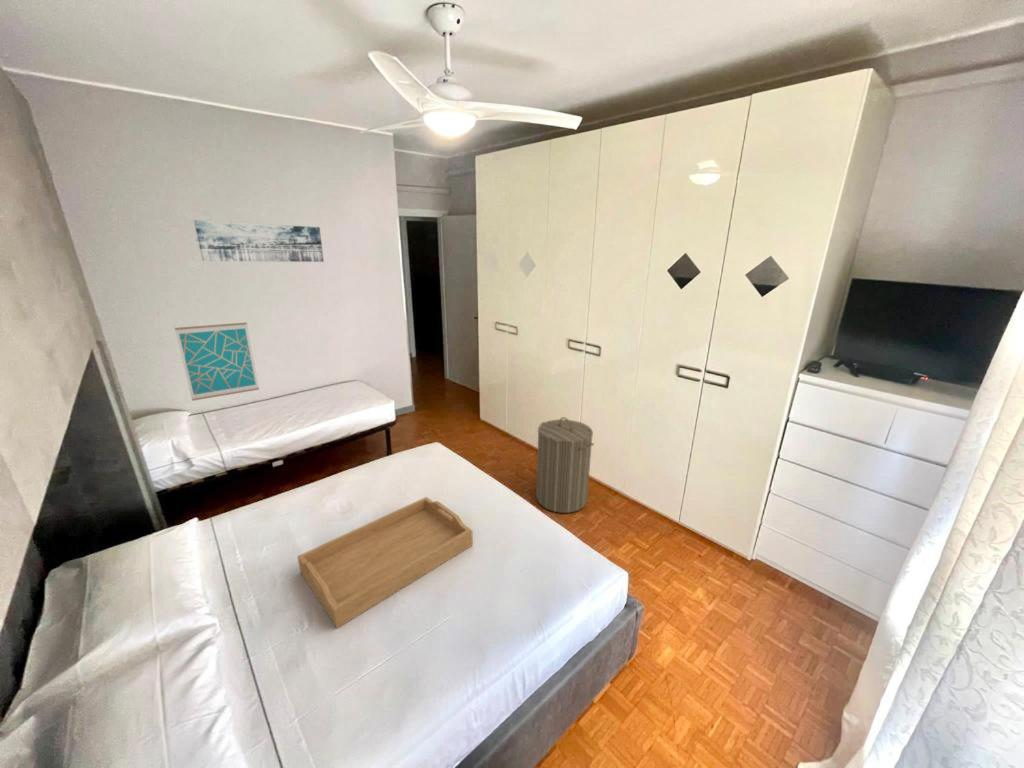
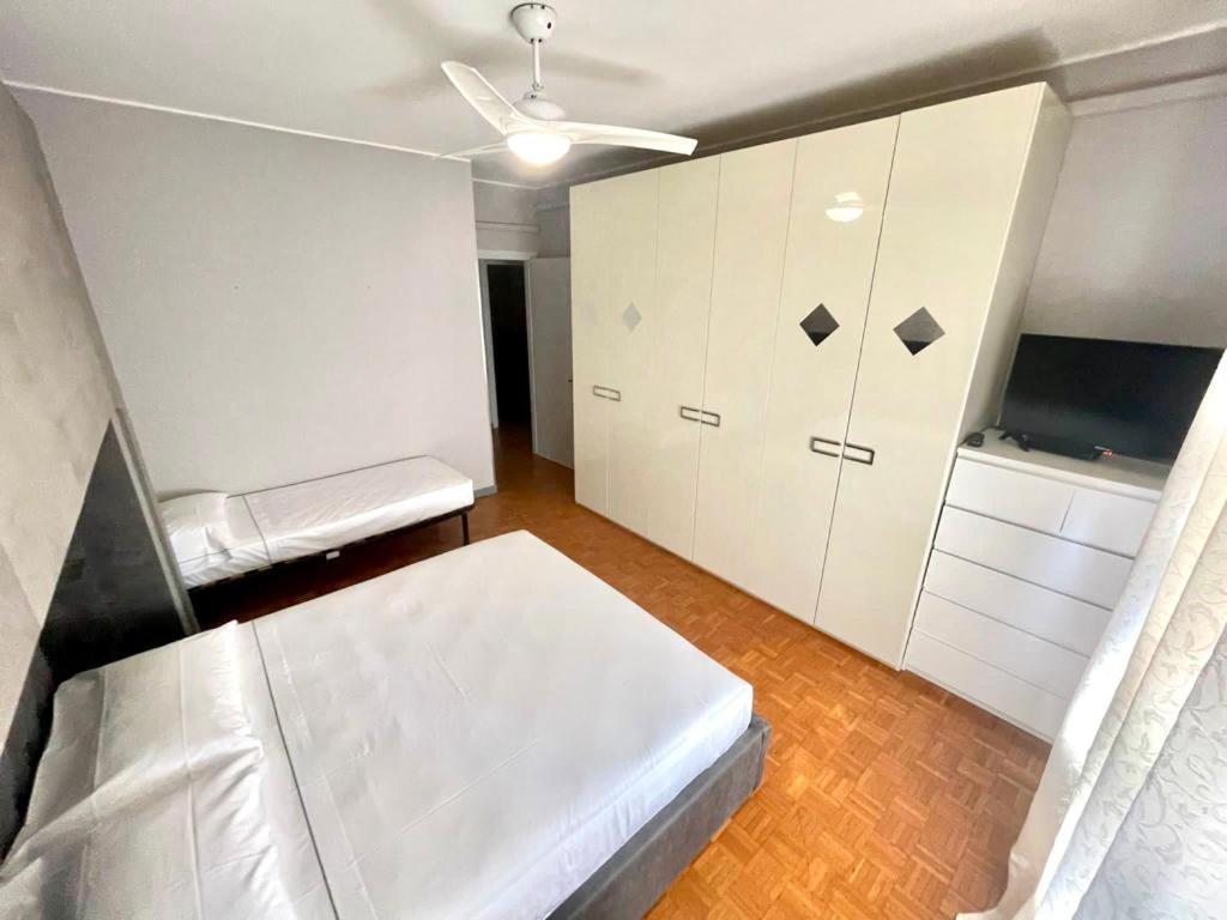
- serving tray [297,496,474,629]
- wall art [174,322,260,402]
- wall art [193,219,325,263]
- laundry hamper [535,416,595,514]
